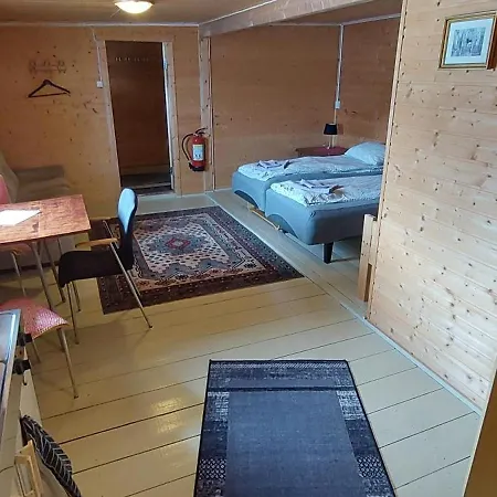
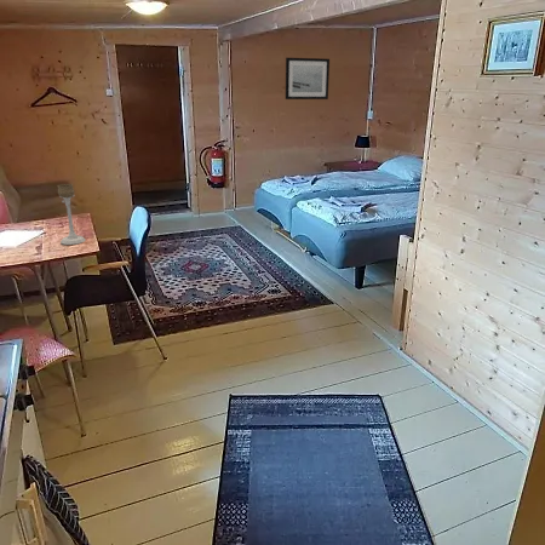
+ wall art [285,57,331,101]
+ candle holder [57,183,86,246]
